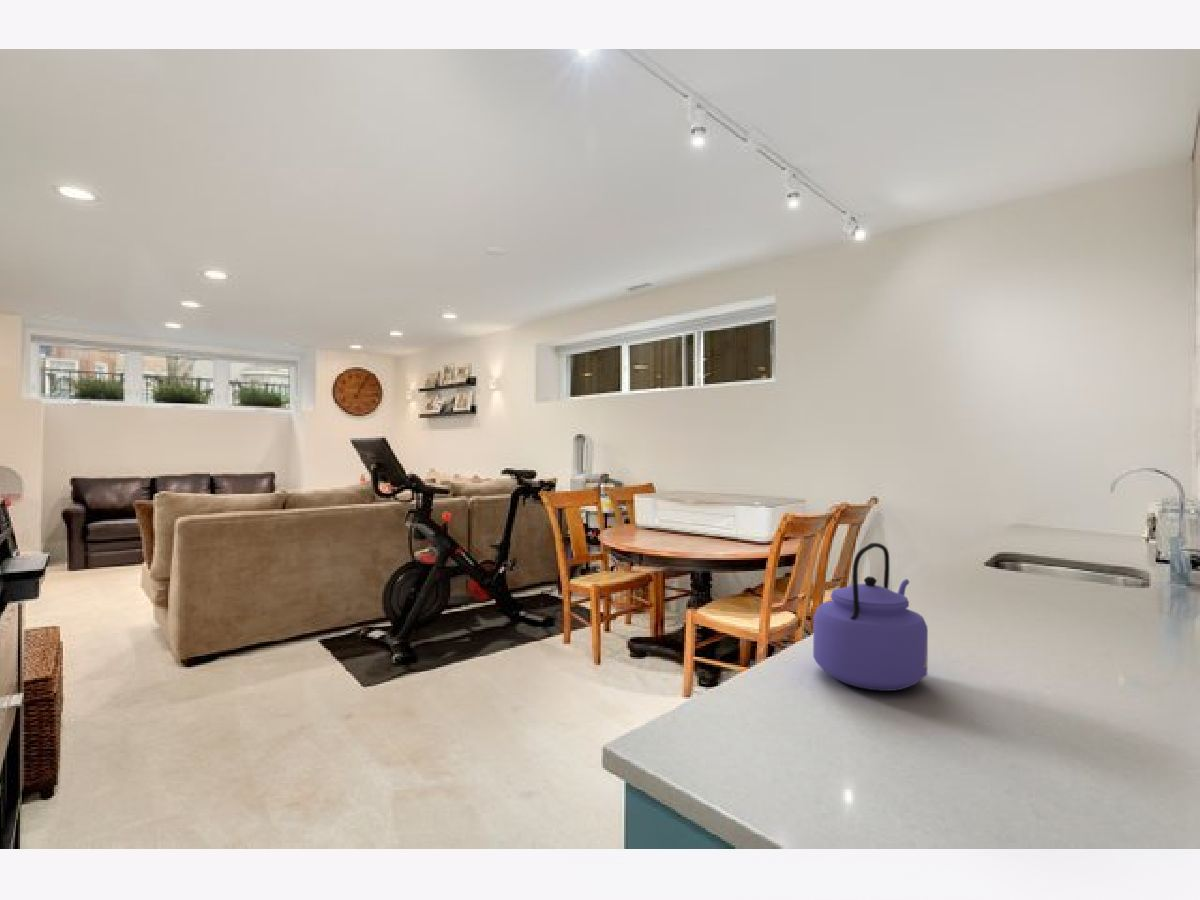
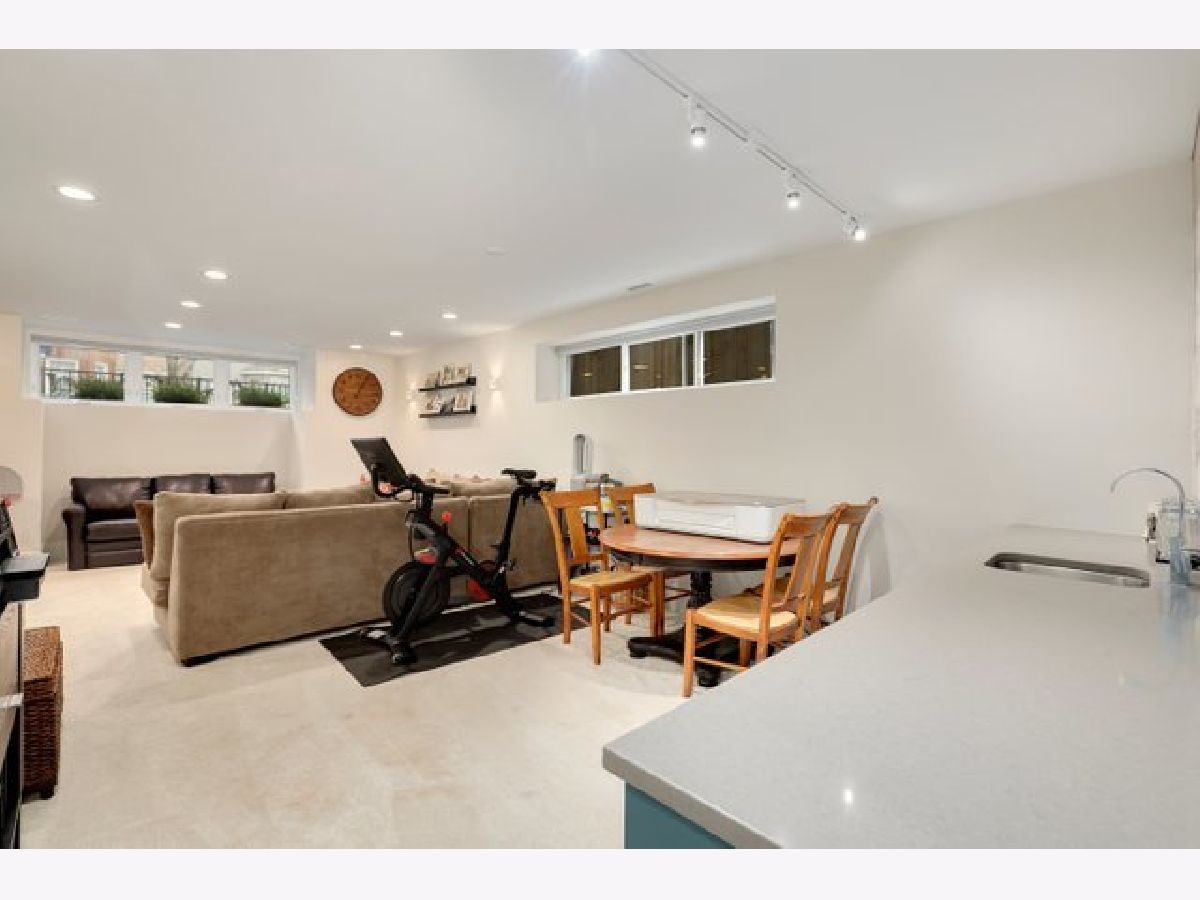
- kettle [812,542,929,692]
